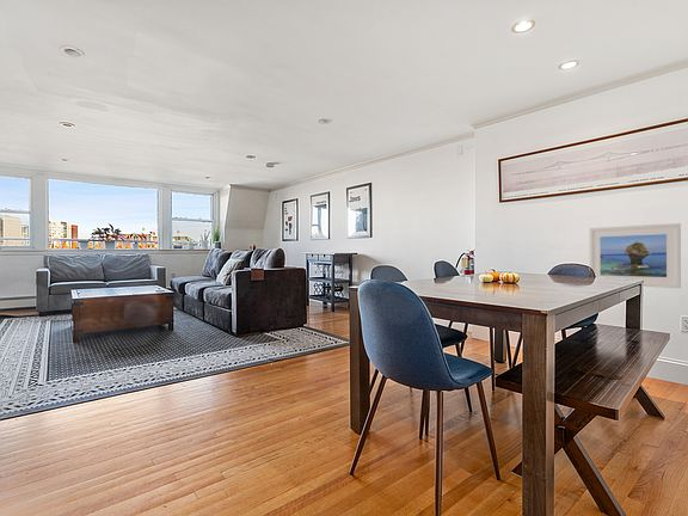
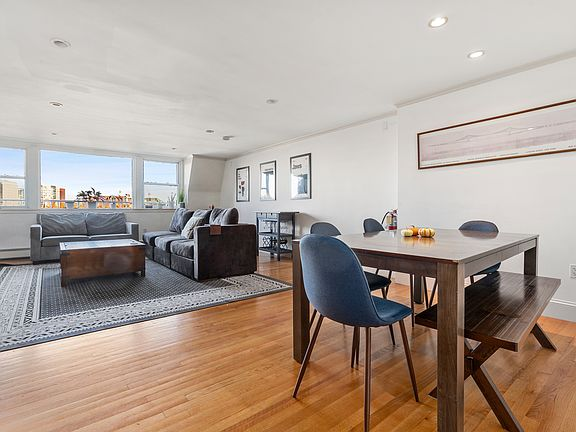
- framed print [589,222,682,289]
